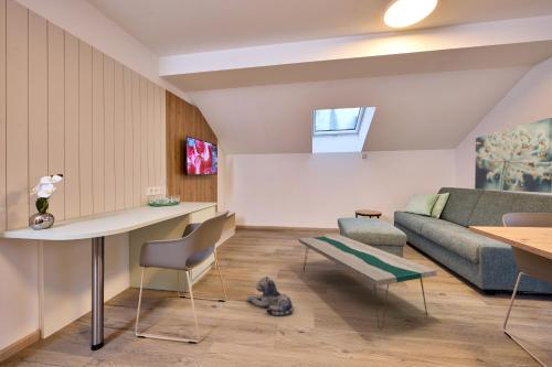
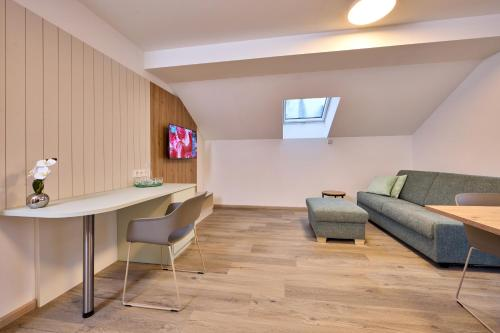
- plush toy [246,276,295,317]
- wall art [474,117,552,194]
- coffee table [298,235,438,331]
